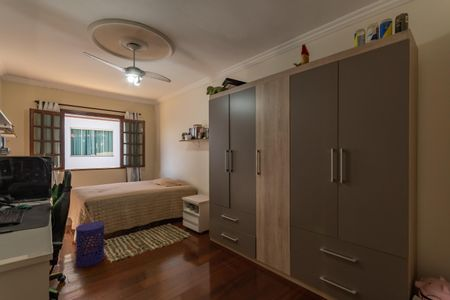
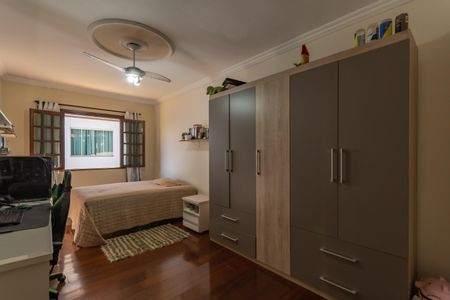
- waste bin [75,221,105,268]
